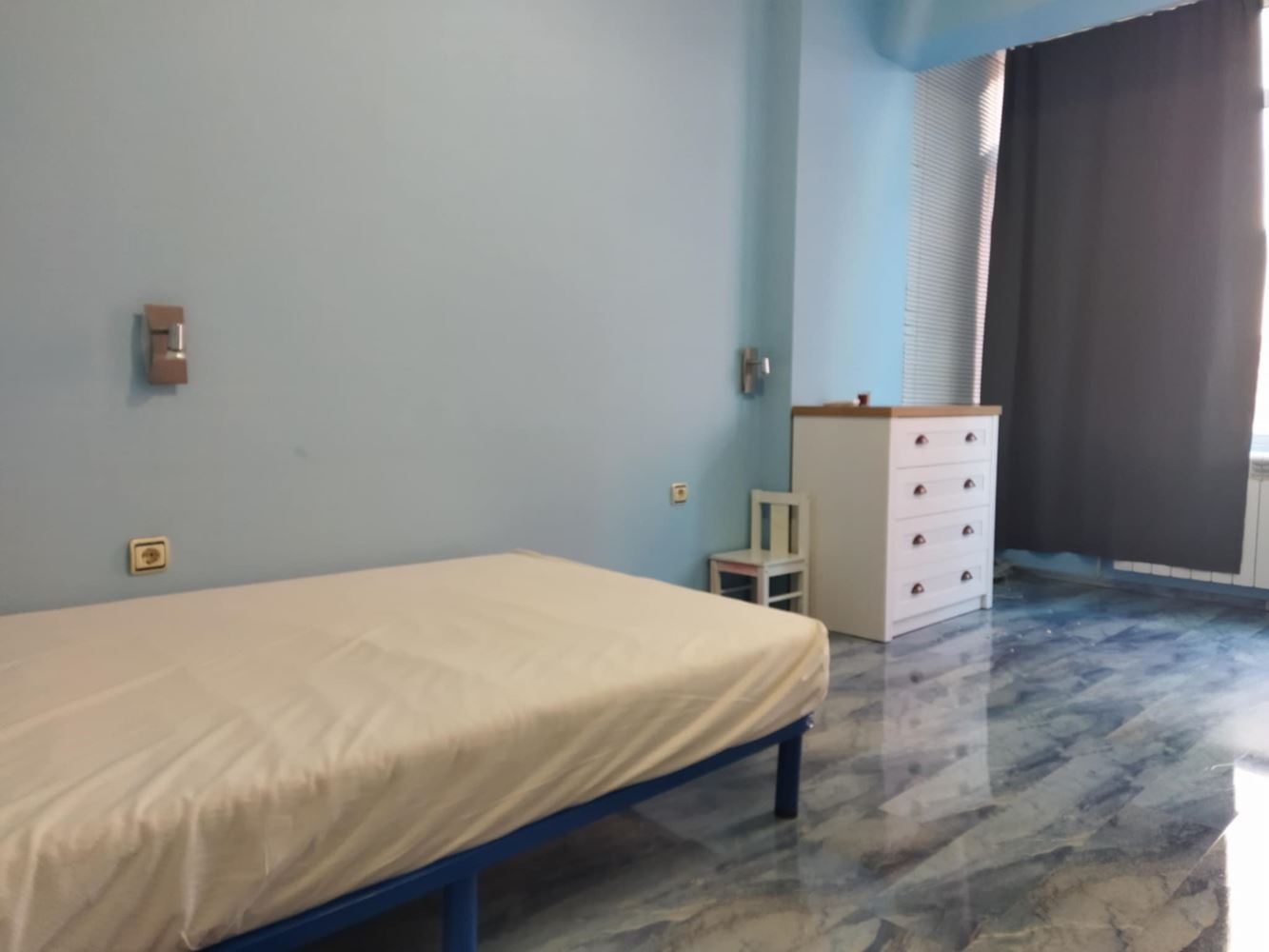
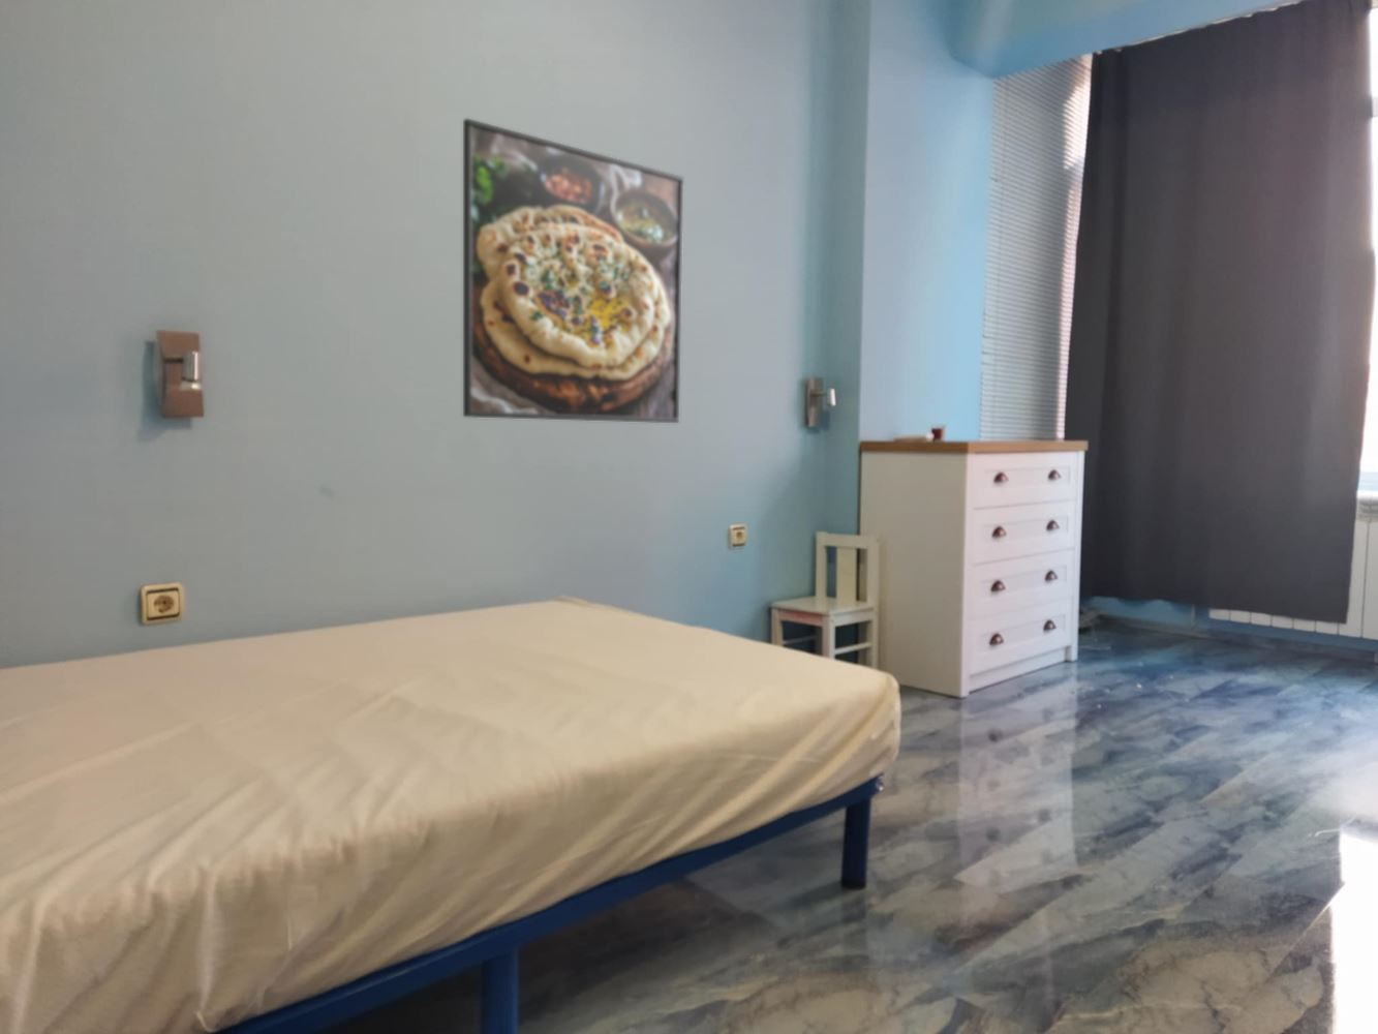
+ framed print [463,118,685,424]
